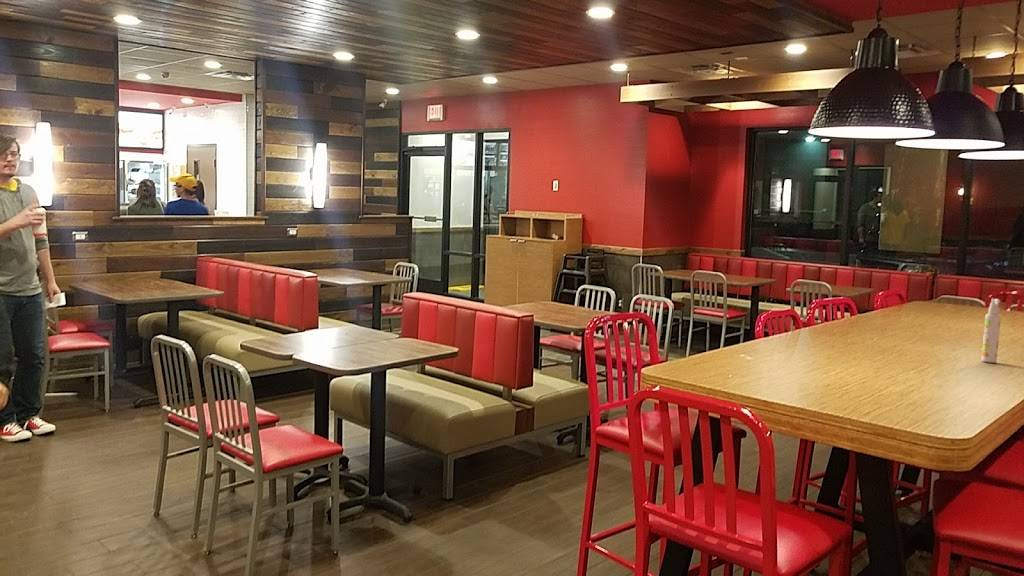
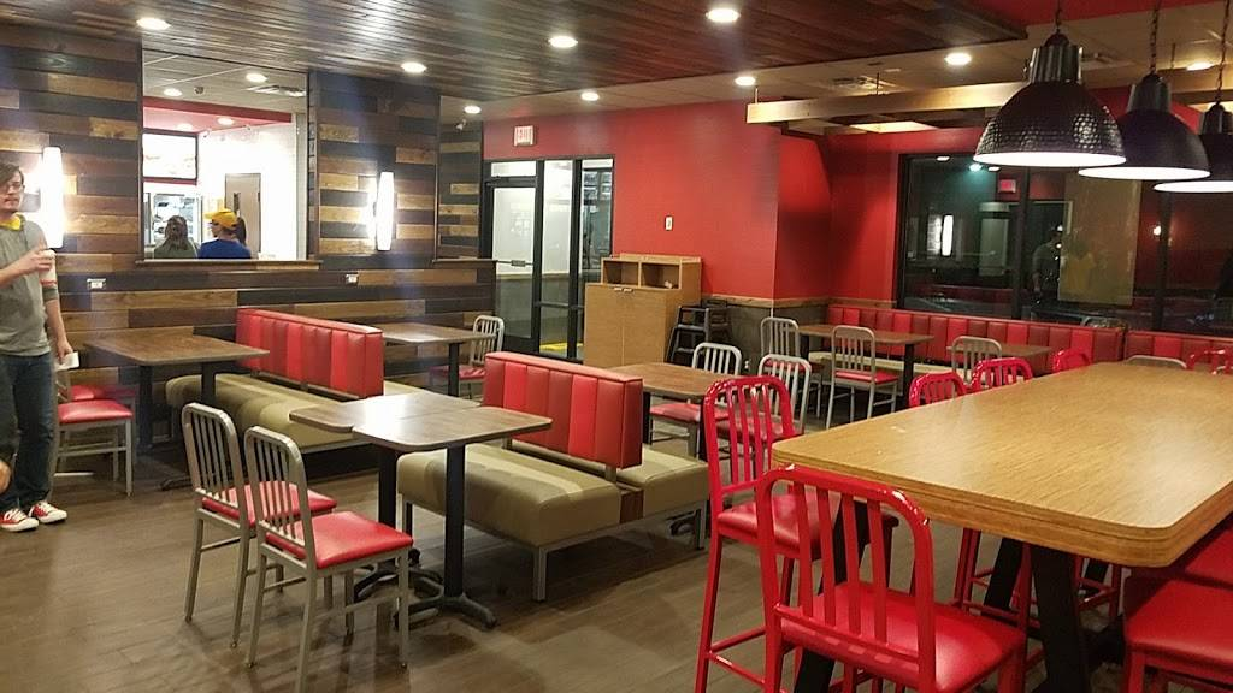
- spray bottle [980,297,1002,364]
